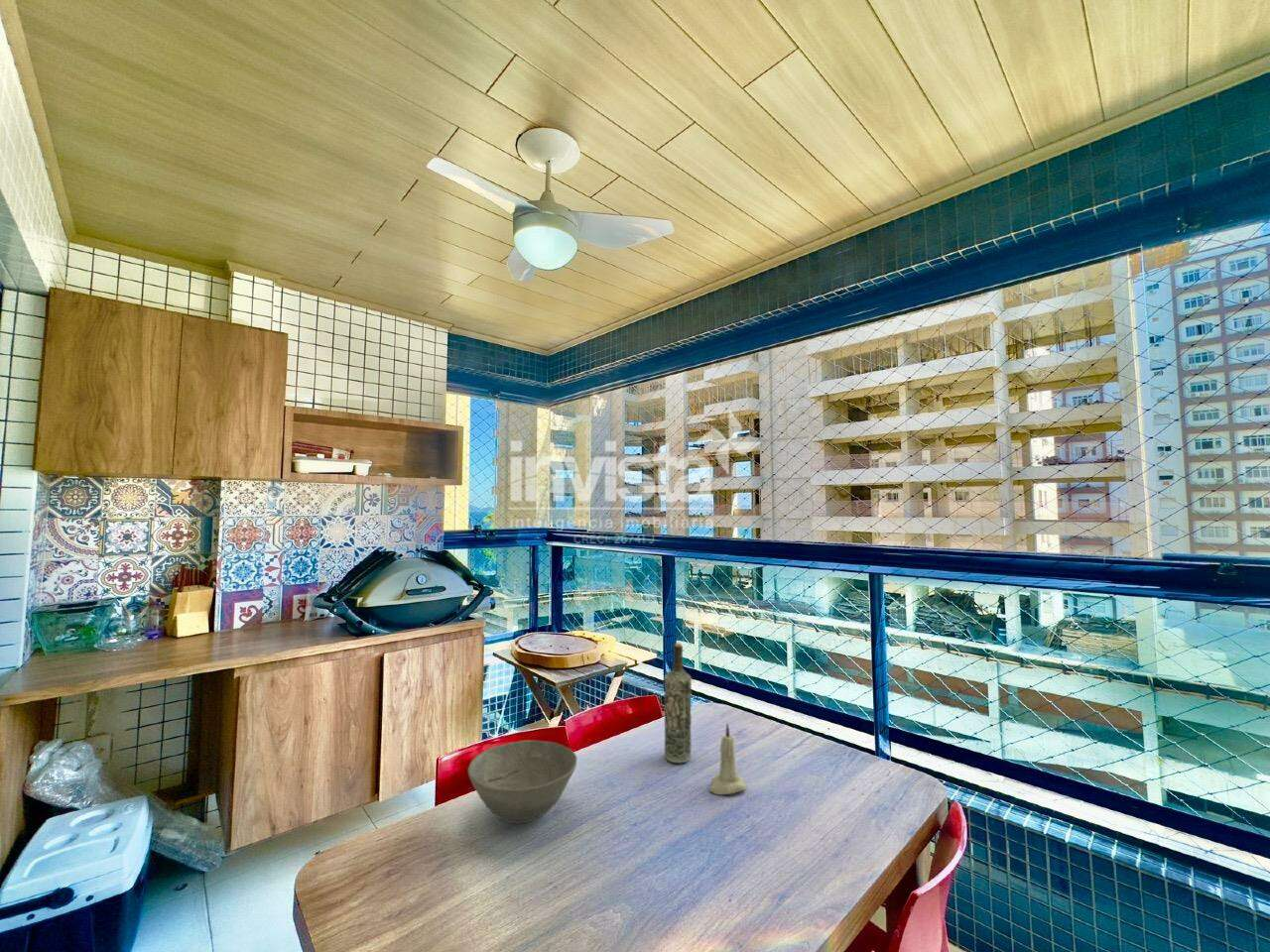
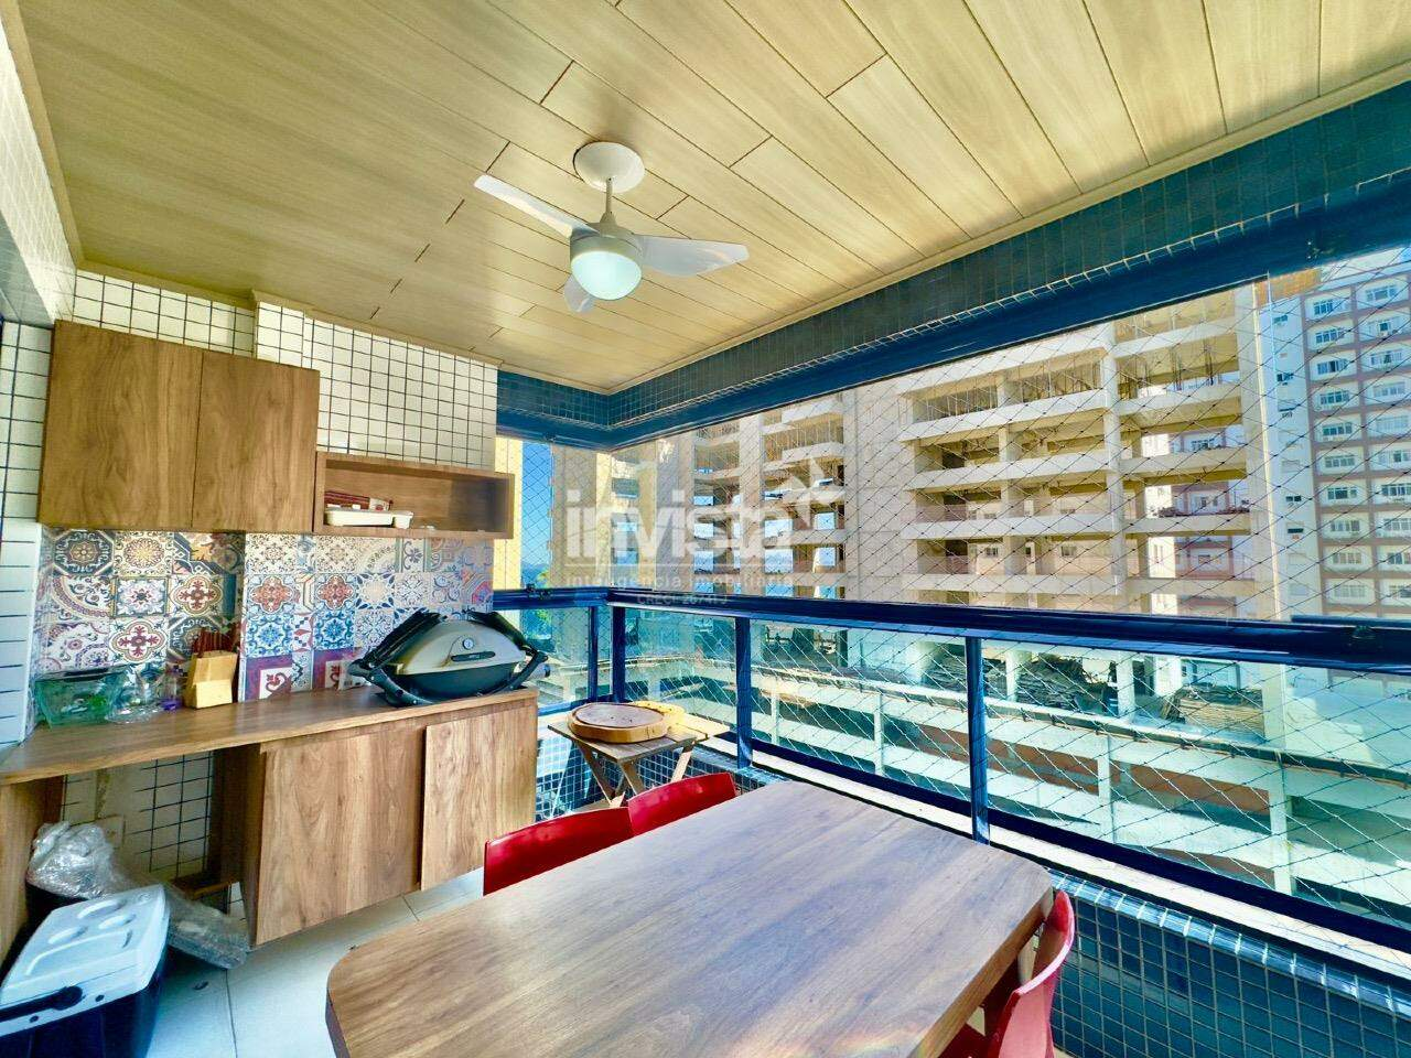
- bottle [664,642,693,764]
- bowl [467,739,578,824]
- candle [708,722,747,795]
